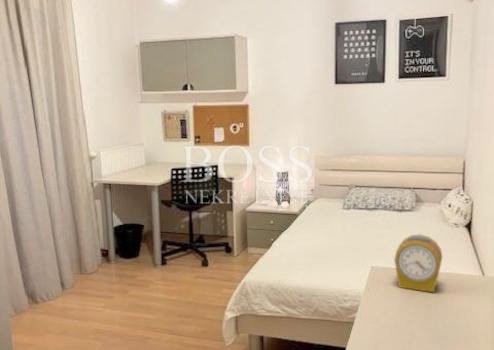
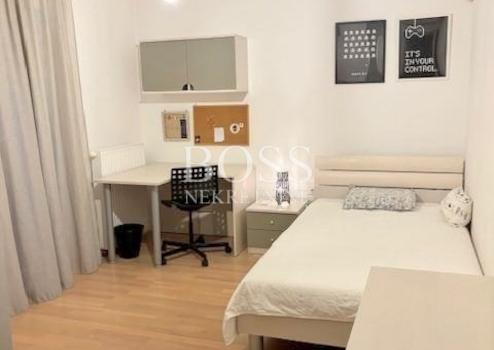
- alarm clock [393,234,443,293]
